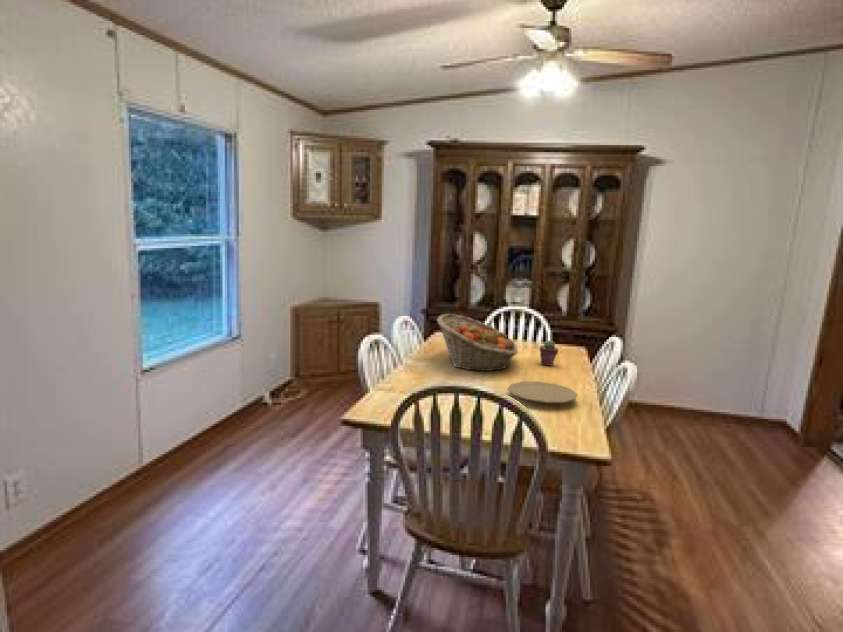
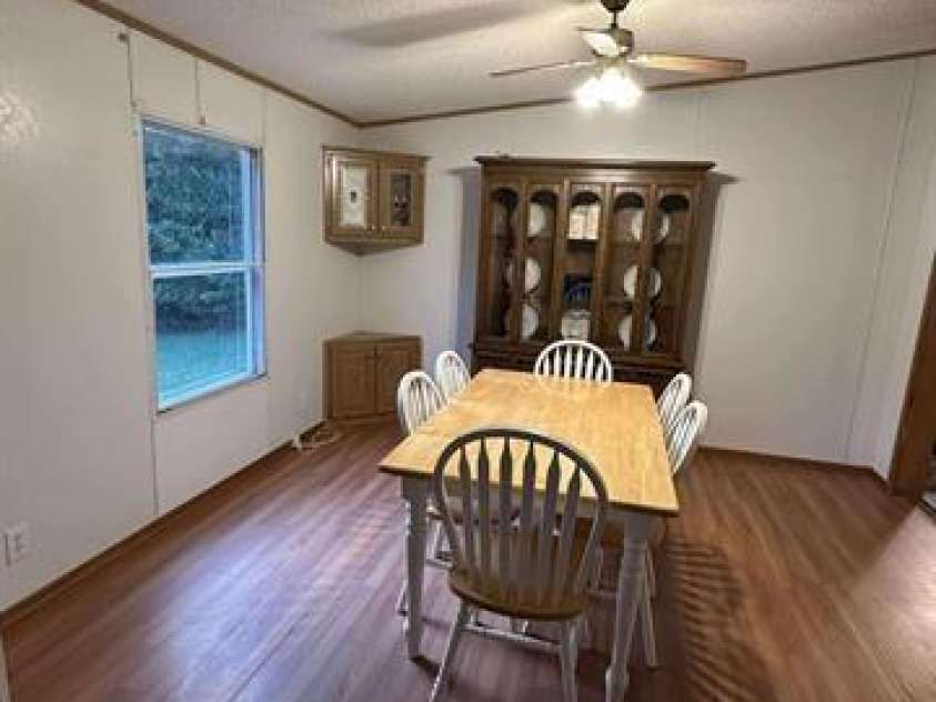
- fruit basket [436,313,519,372]
- potted succulent [538,340,560,367]
- plate [507,380,578,404]
